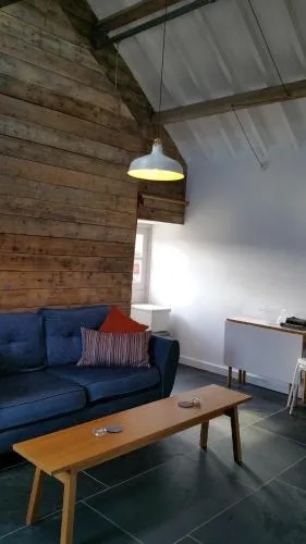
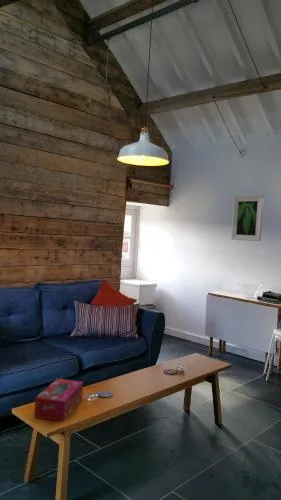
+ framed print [230,194,265,242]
+ tissue box [33,378,84,423]
